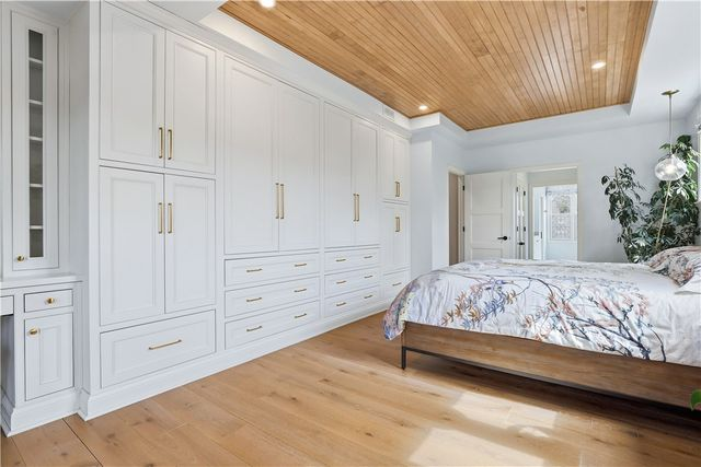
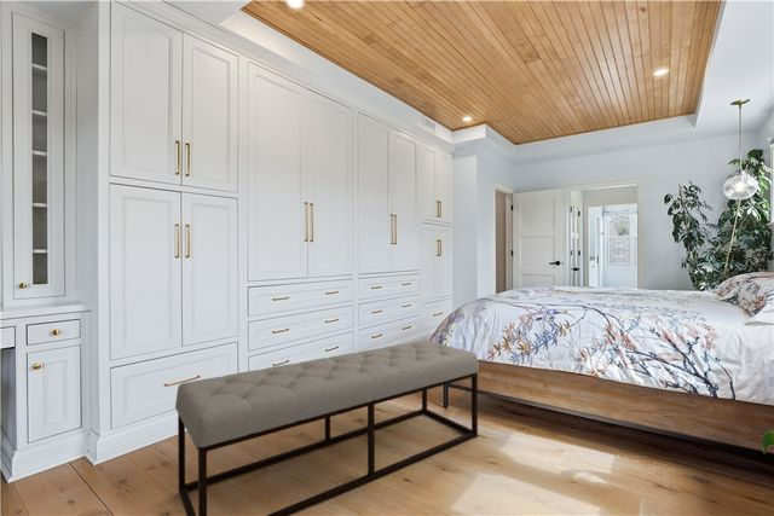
+ bench [174,340,480,516]
